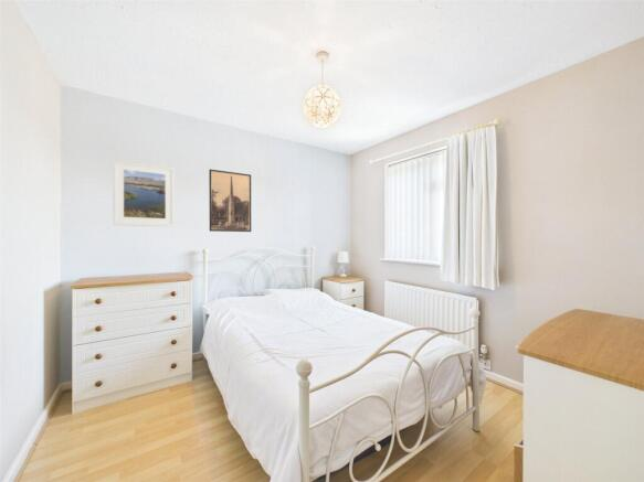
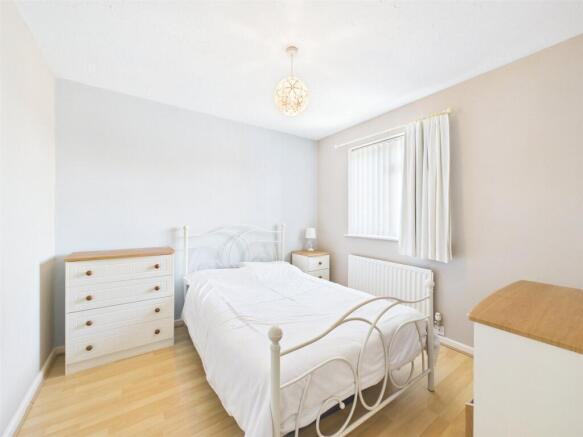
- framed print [112,159,176,227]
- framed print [208,169,252,233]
